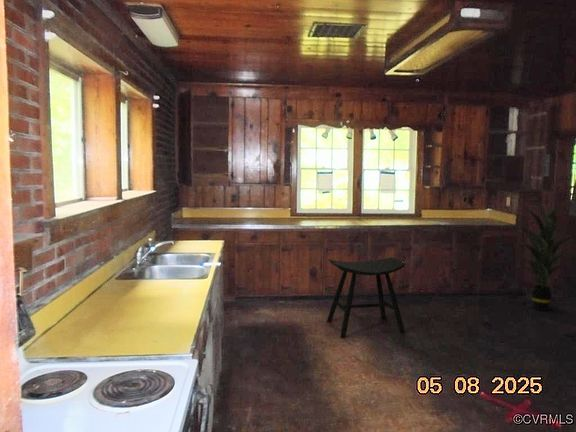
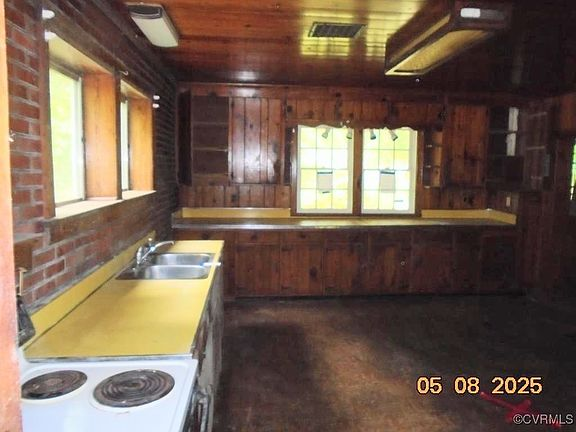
- indoor plant [509,196,576,312]
- stool [326,256,407,339]
